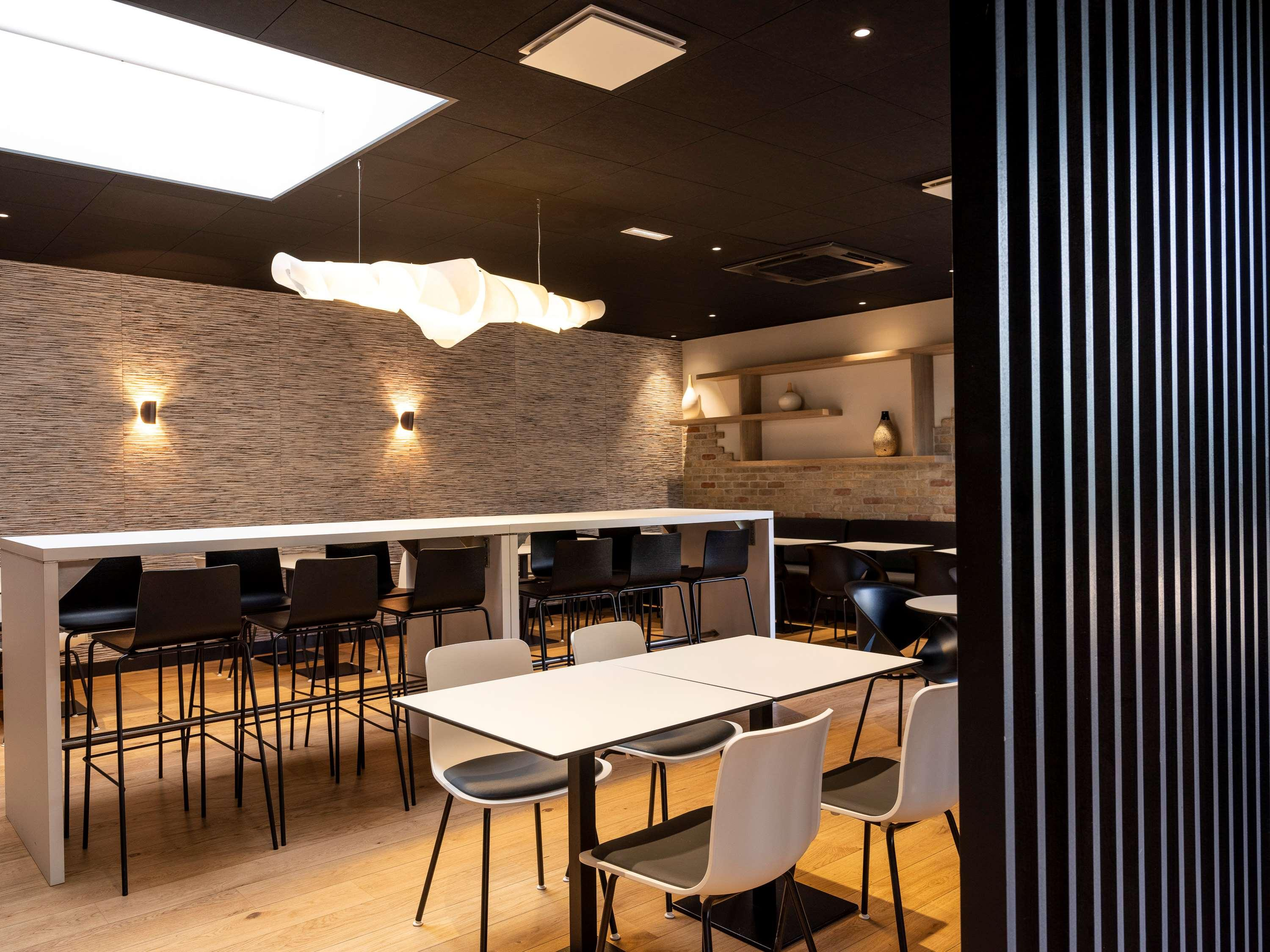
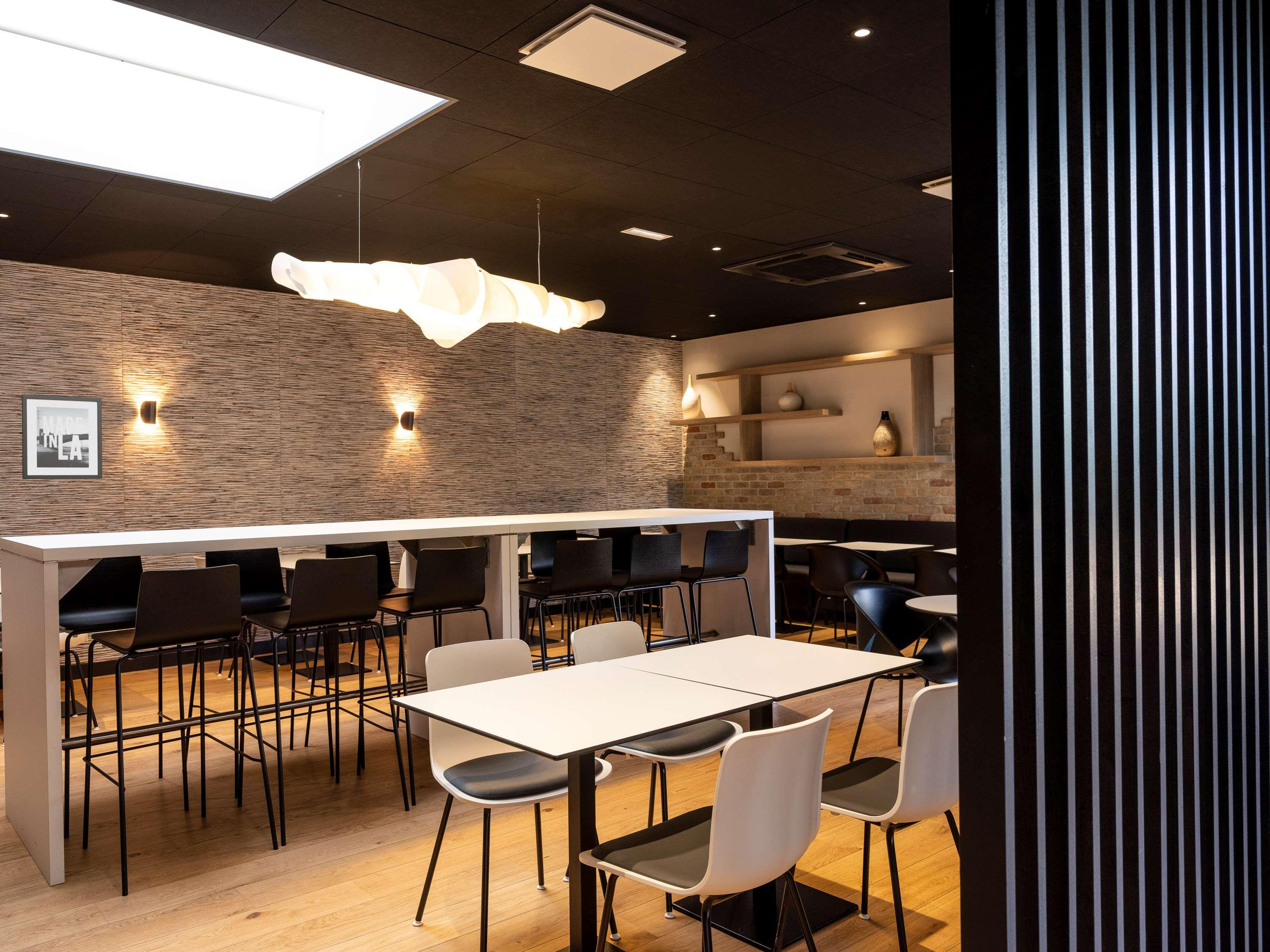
+ wall art [22,394,103,480]
